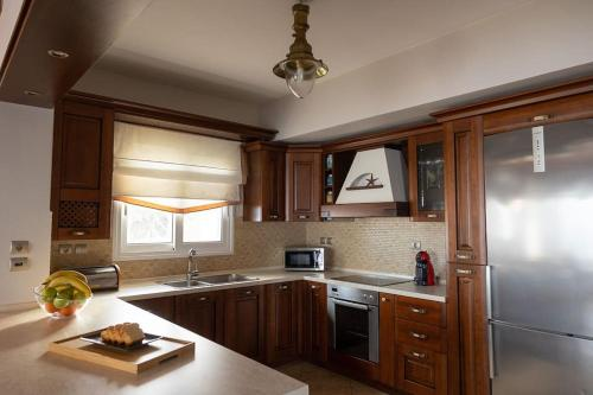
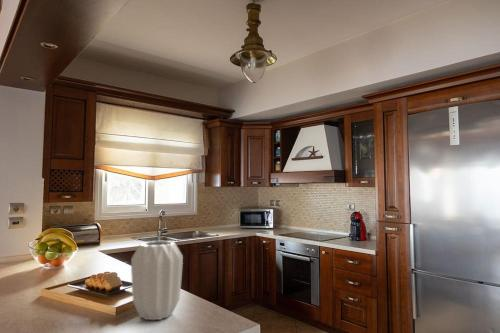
+ vase [130,240,184,321]
